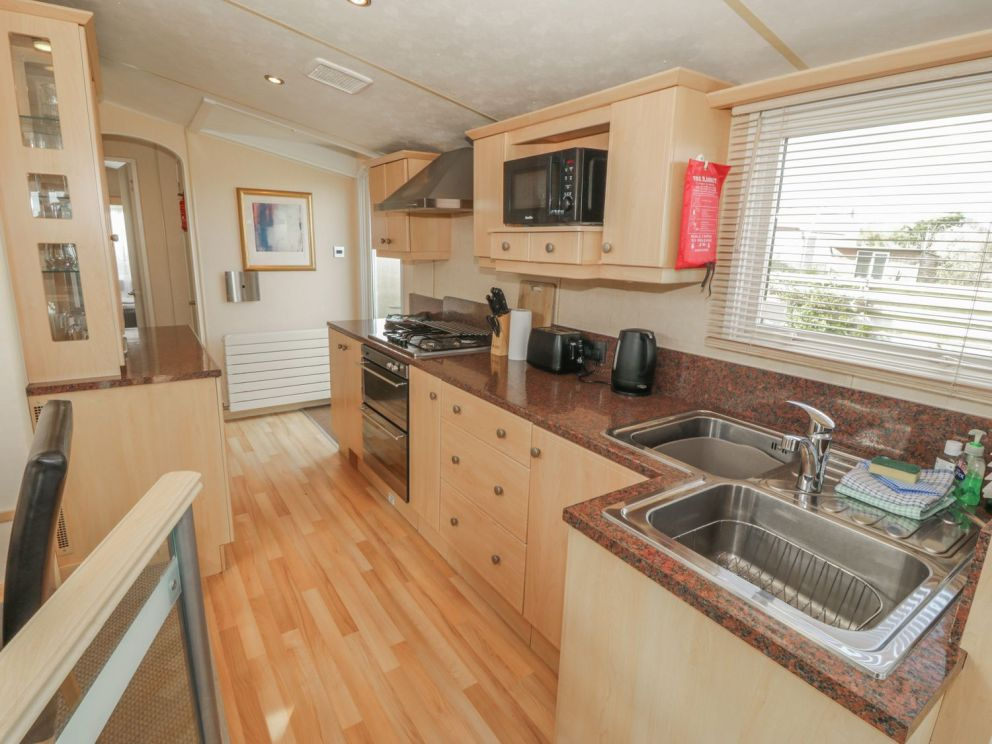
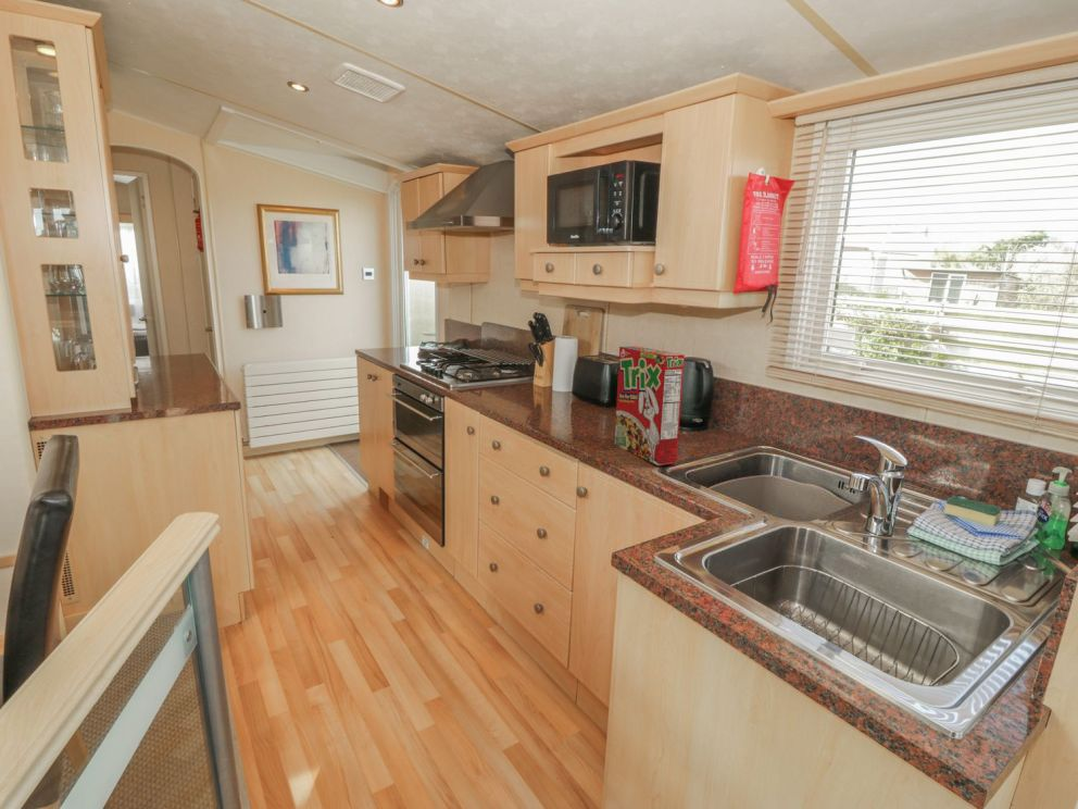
+ cereal box [614,346,686,466]
